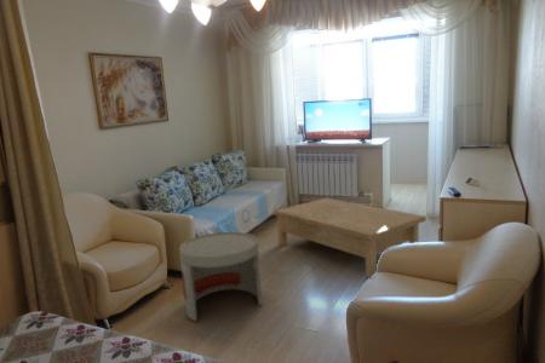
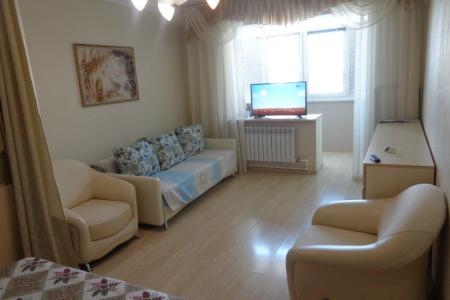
- coffee table [272,197,428,280]
- side table [178,231,264,322]
